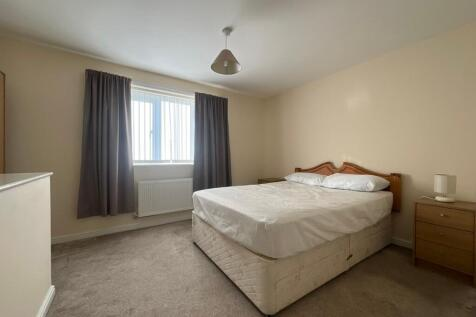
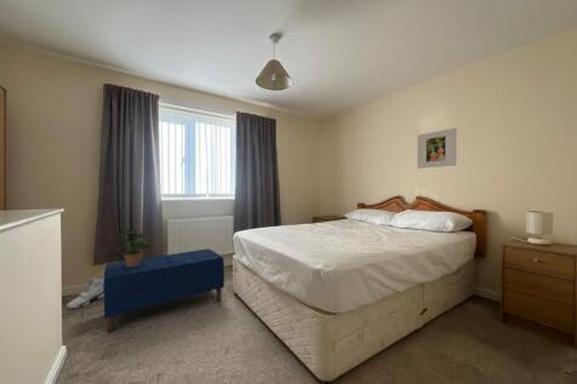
+ bench [103,248,225,334]
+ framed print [416,127,458,170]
+ potted plant [113,227,155,266]
+ sneaker [65,275,104,309]
